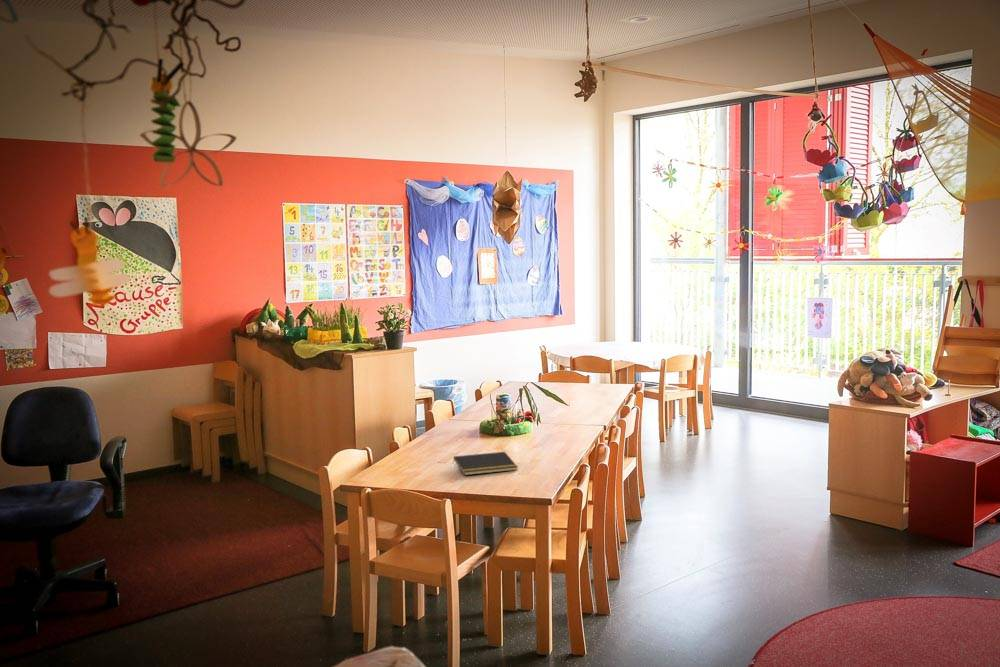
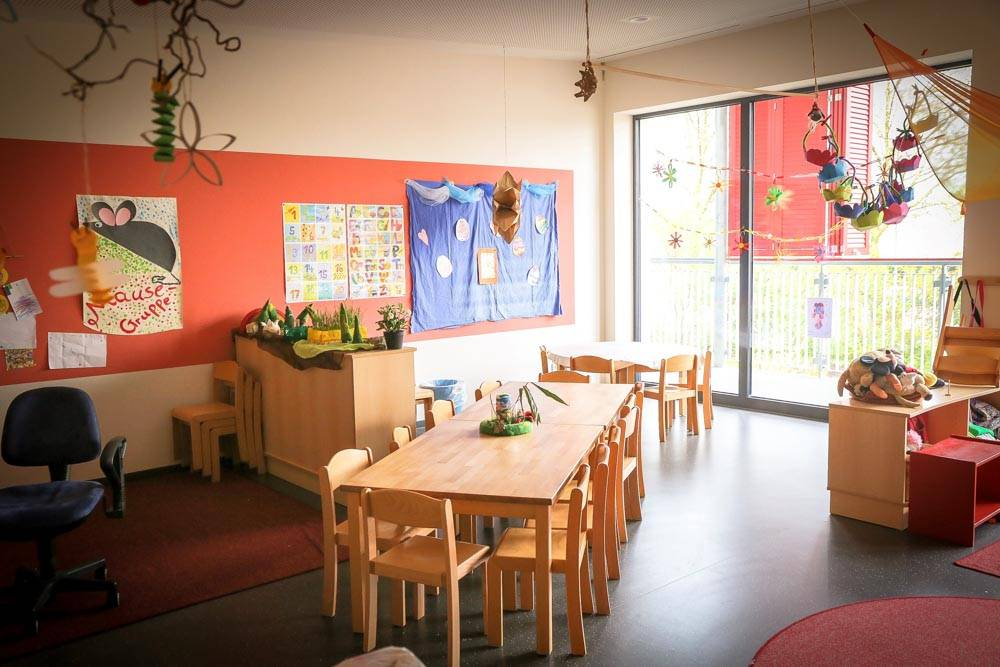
- notepad [452,451,519,476]
